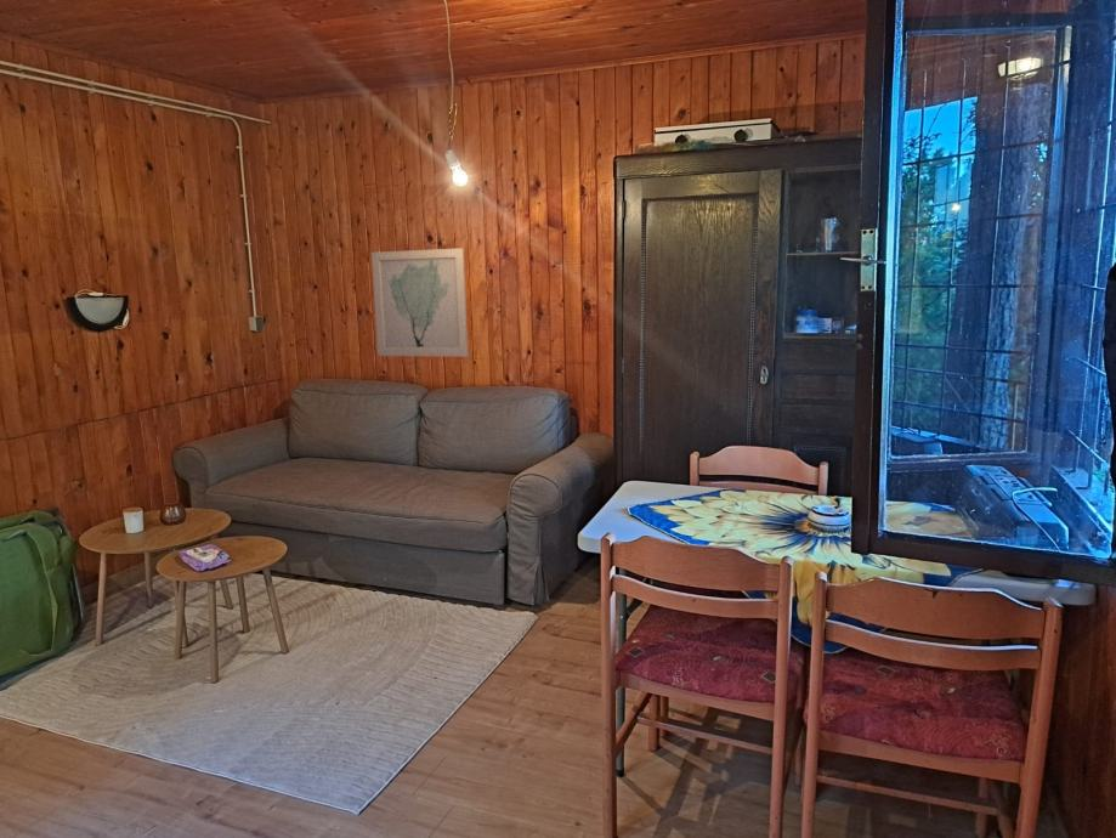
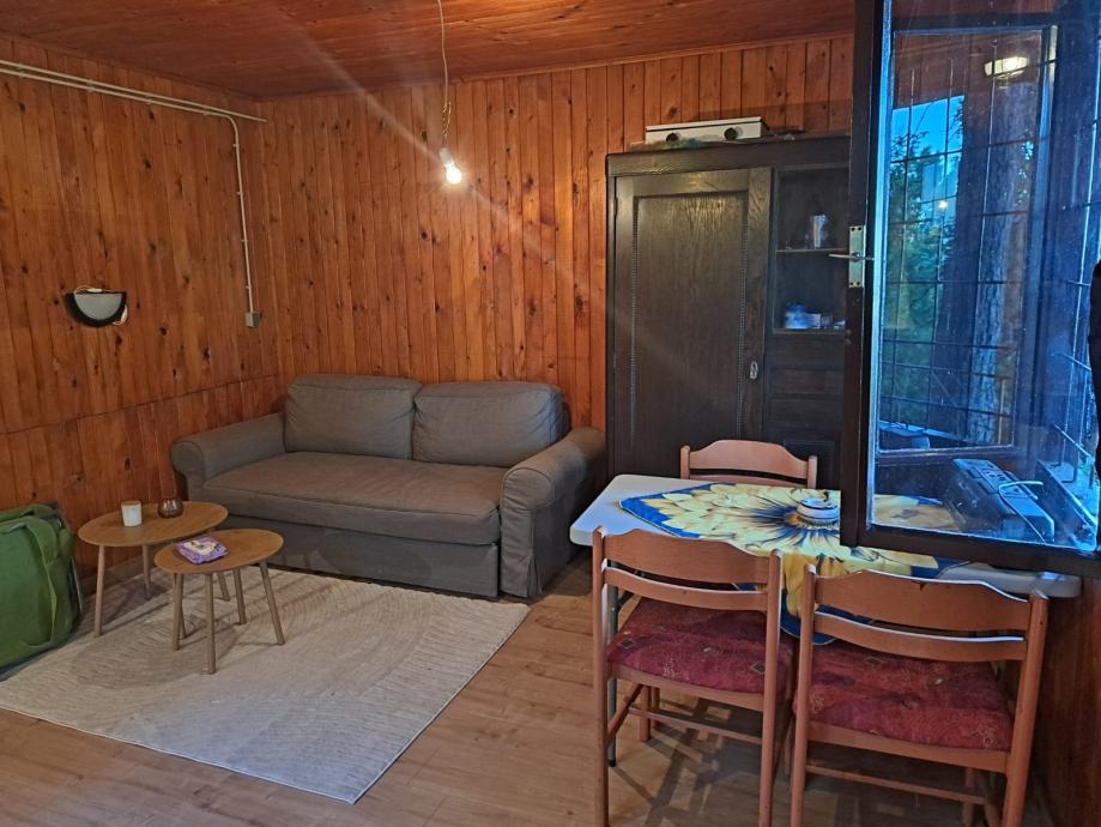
- wall art [370,247,469,358]
